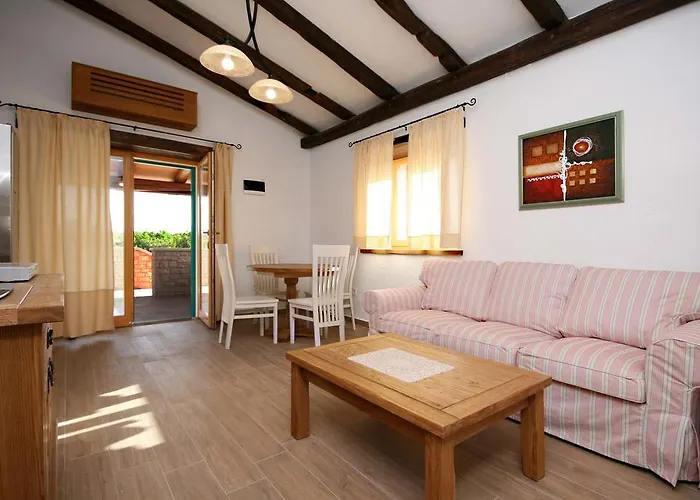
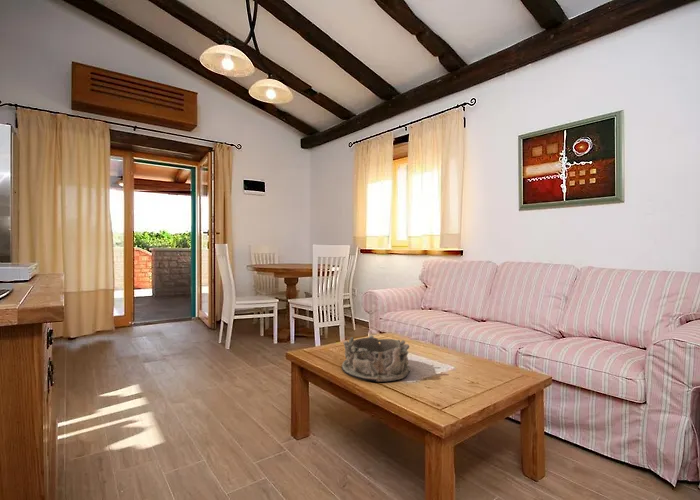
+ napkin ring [341,334,411,383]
